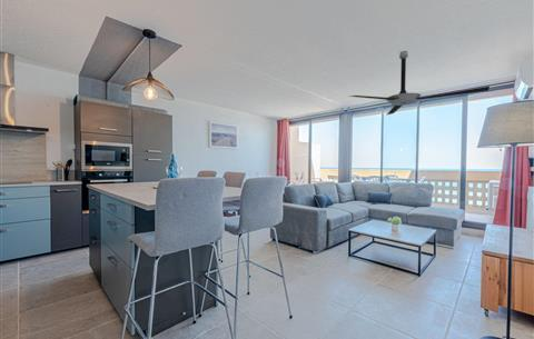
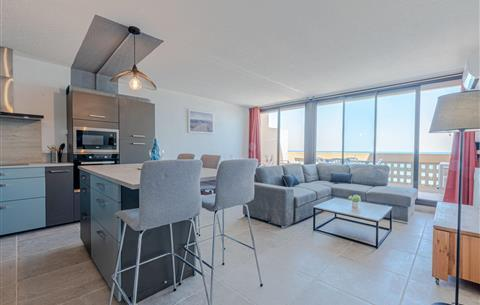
- ceiling fan [348,50,491,116]
